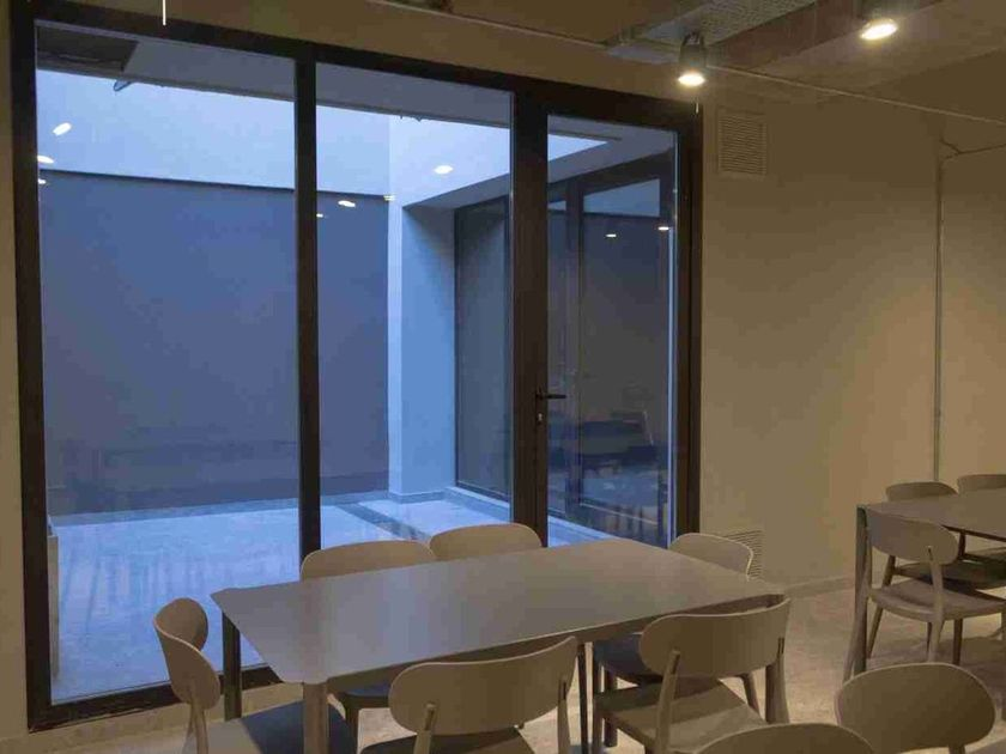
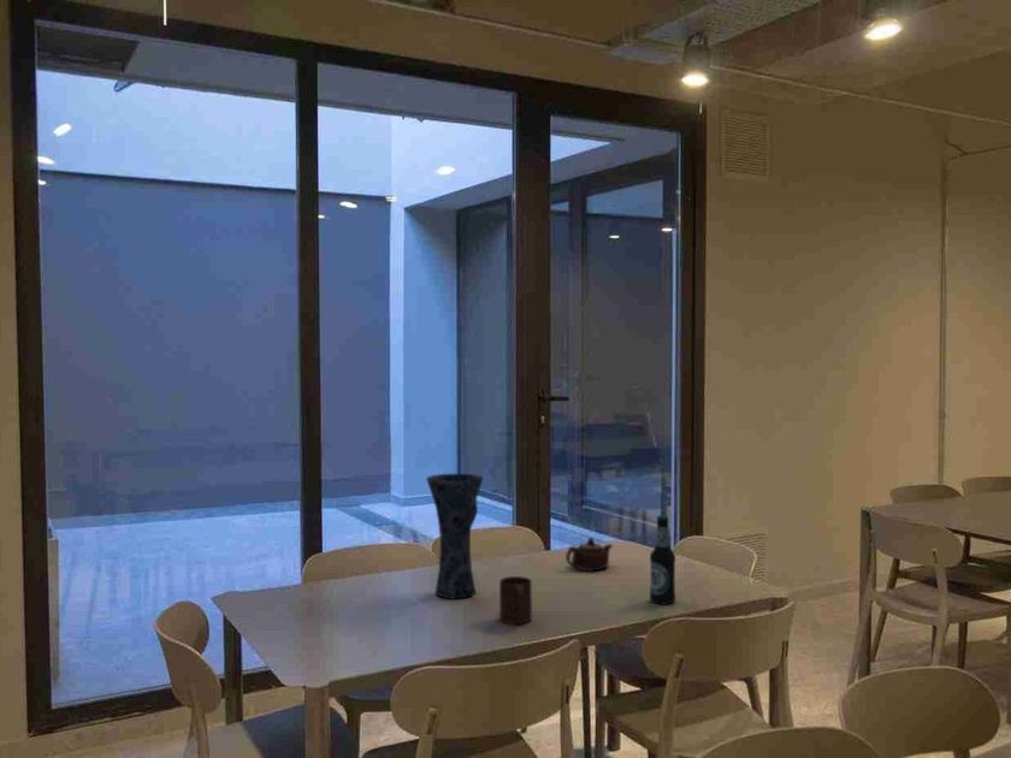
+ cup [498,575,533,626]
+ bottle [649,514,676,605]
+ teapot [564,537,614,573]
+ vase [425,473,485,600]
